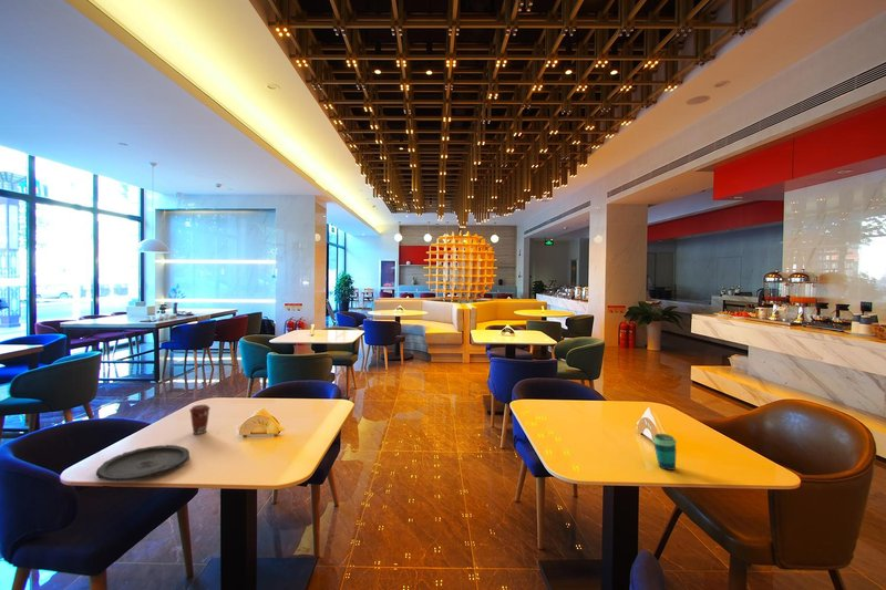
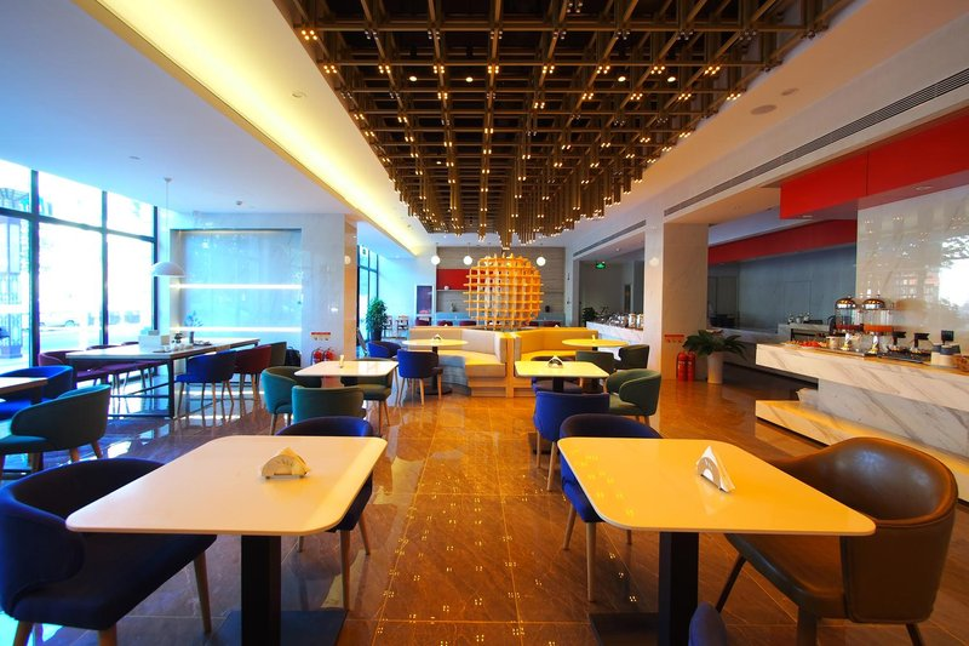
- cup [652,433,678,472]
- coffee cup [188,404,212,435]
- plate [95,444,190,483]
